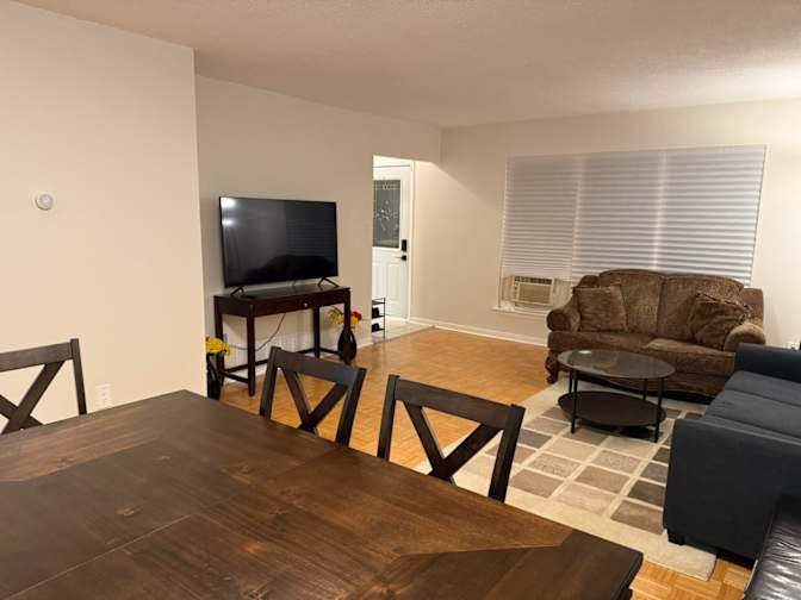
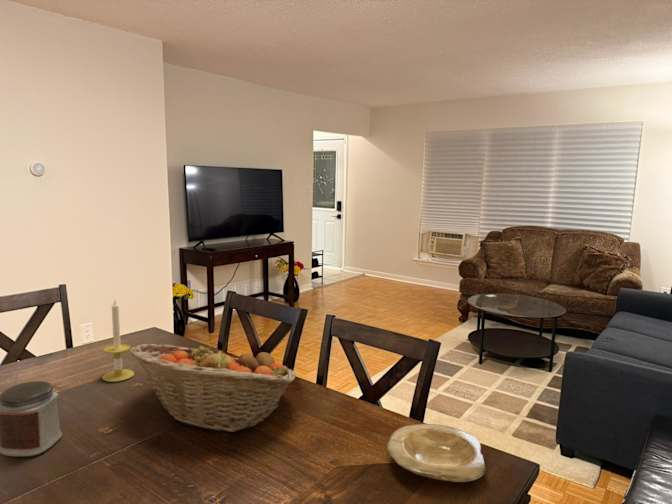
+ candle [101,299,135,383]
+ plate [386,423,486,483]
+ jar [0,380,63,457]
+ fruit basket [128,342,296,433]
